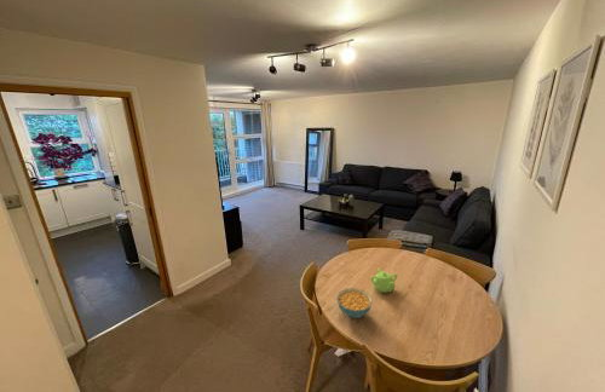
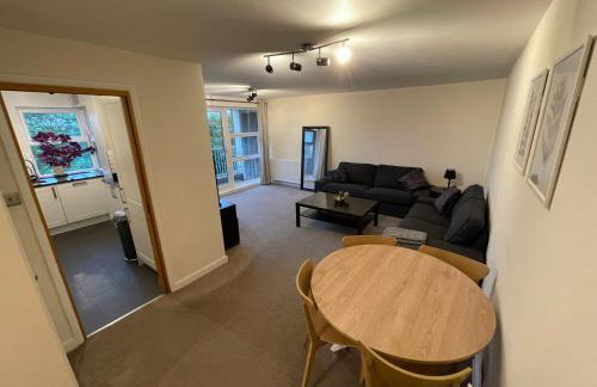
- teapot [369,267,398,294]
- cereal bowl [335,287,374,319]
